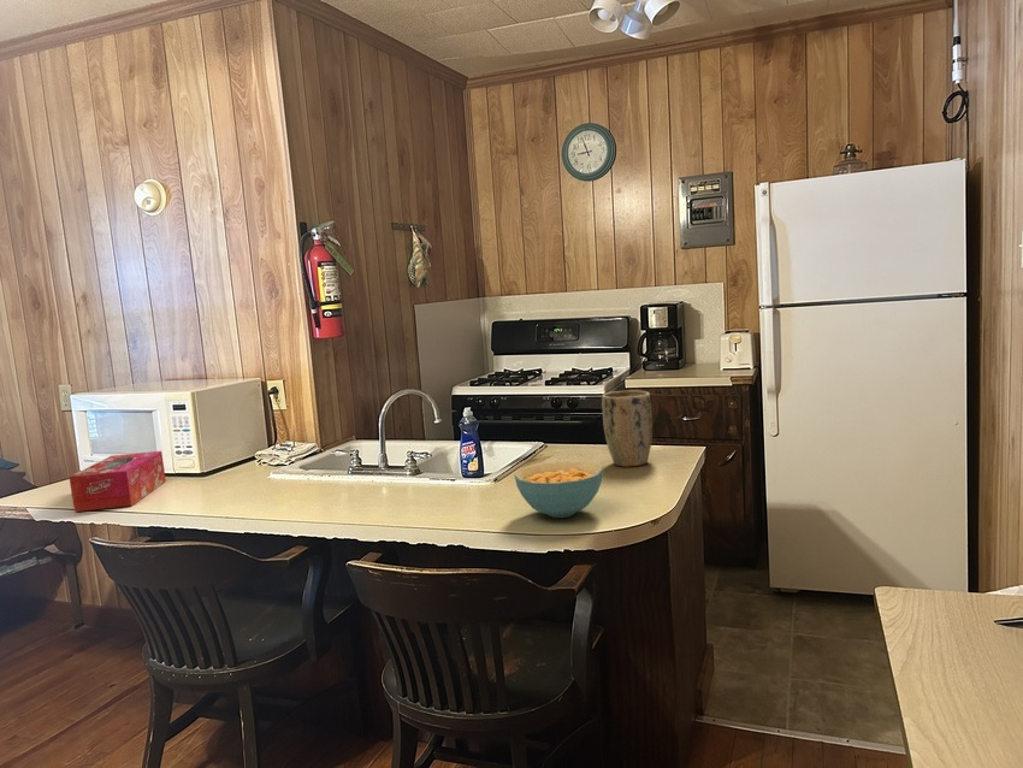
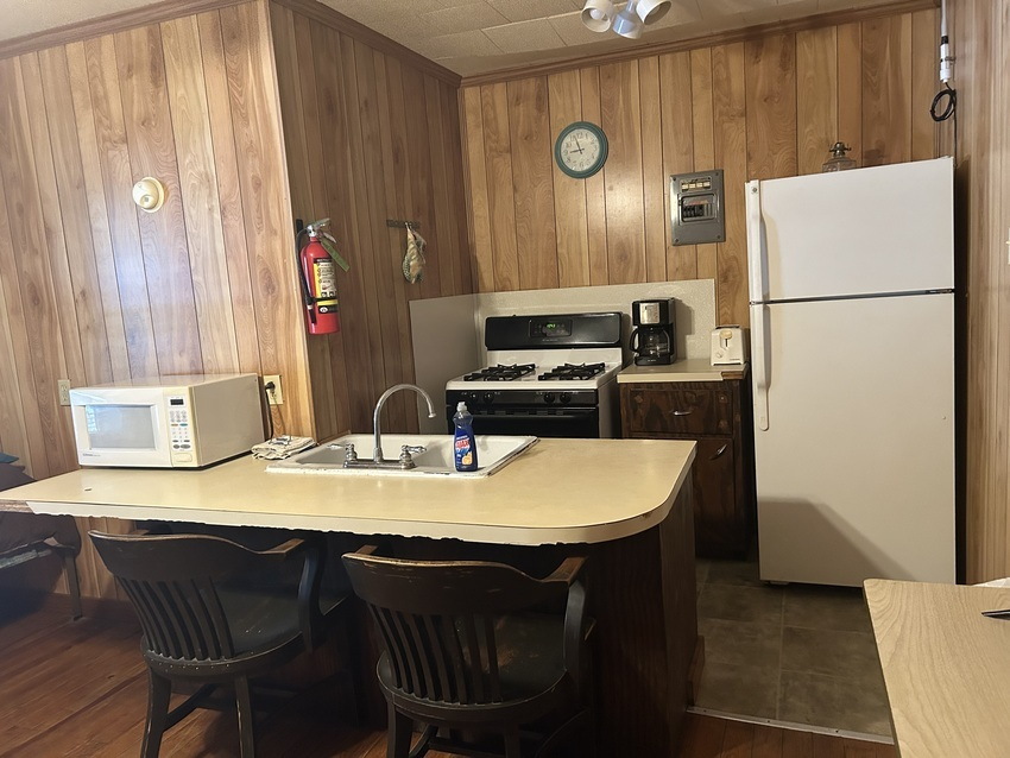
- plant pot [601,389,654,468]
- cereal bowl [514,461,604,519]
- tissue box [69,450,167,513]
